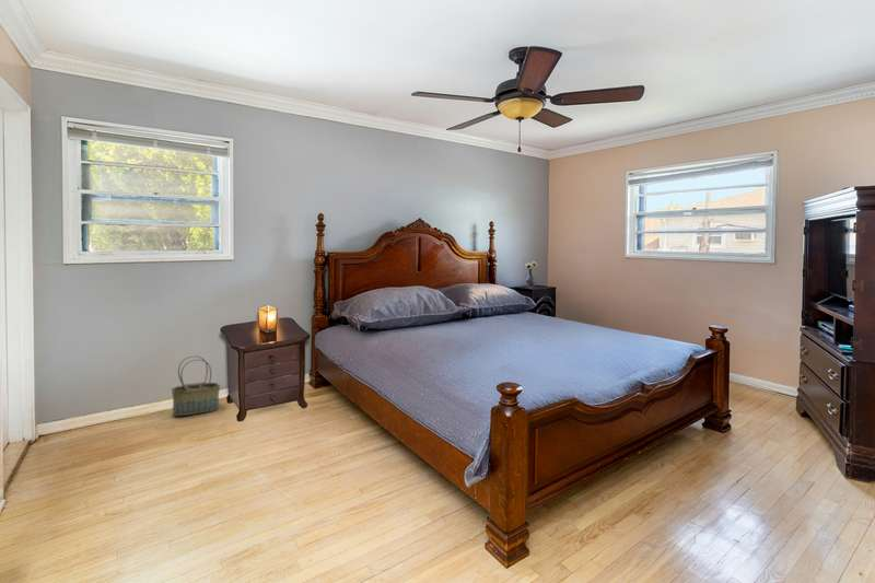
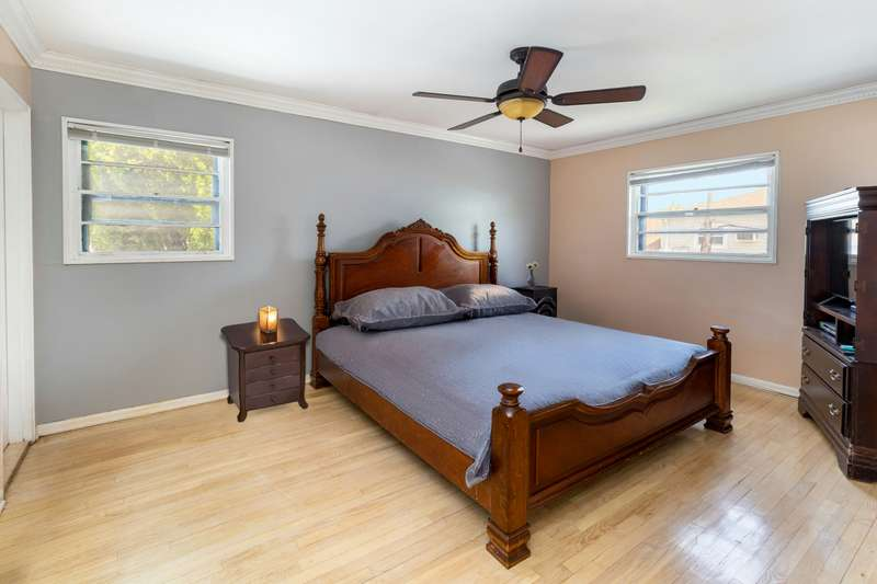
- basket [171,354,221,417]
